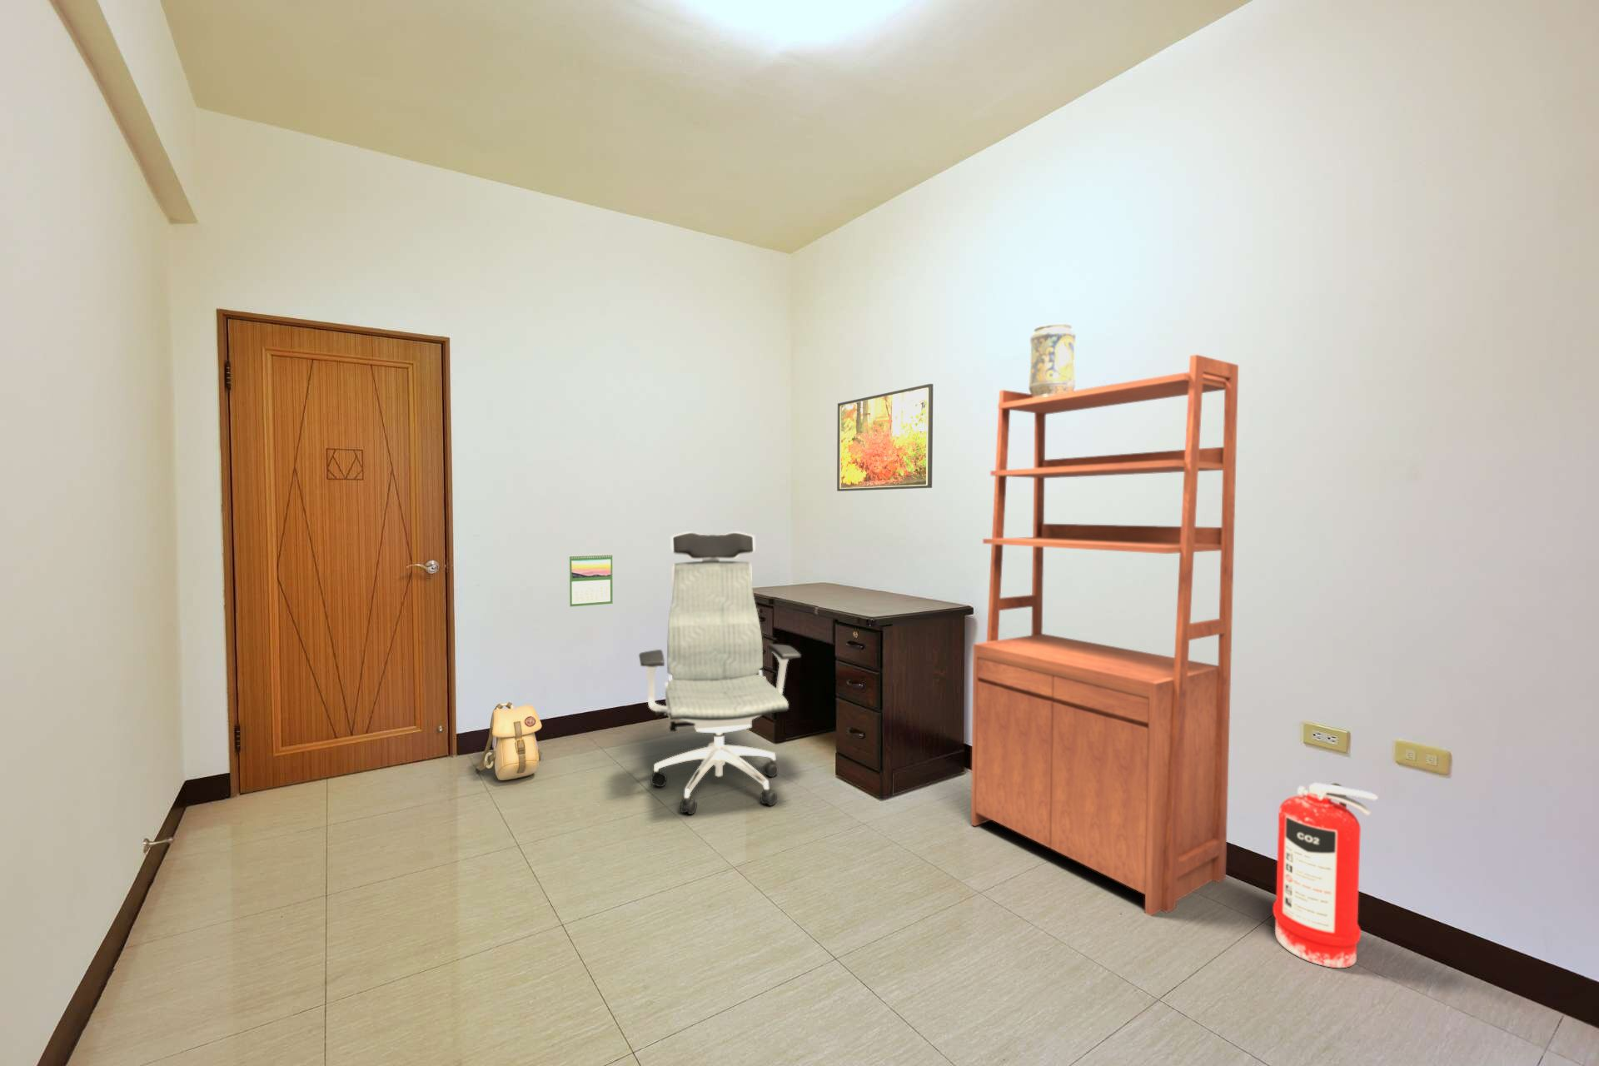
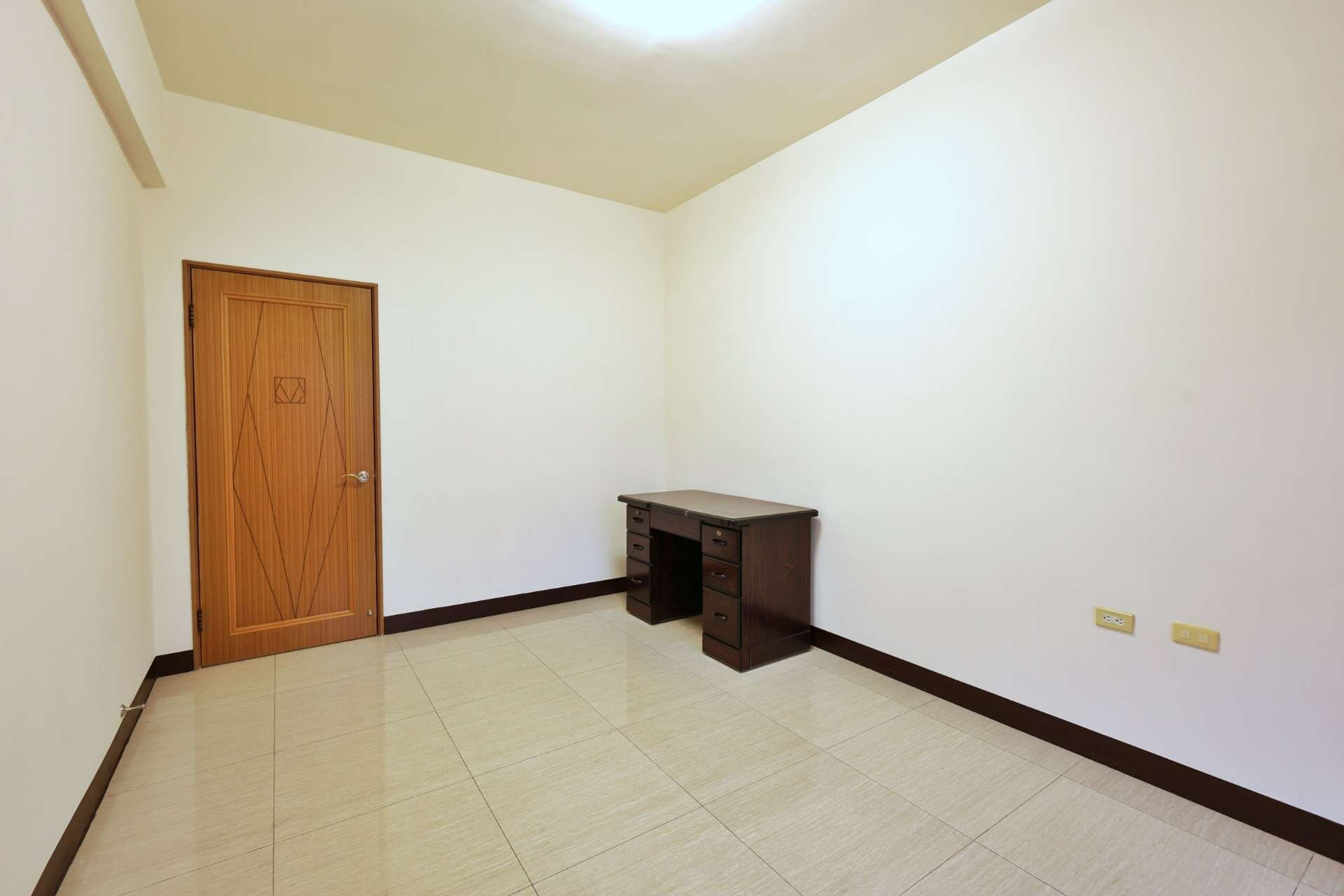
- office chair [638,531,802,815]
- fire extinguisher [1273,782,1379,968]
- calendar [569,553,614,607]
- decorative vase [1028,324,1077,399]
- backpack [476,701,544,782]
- bookshelf [971,353,1240,917]
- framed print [836,383,934,493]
